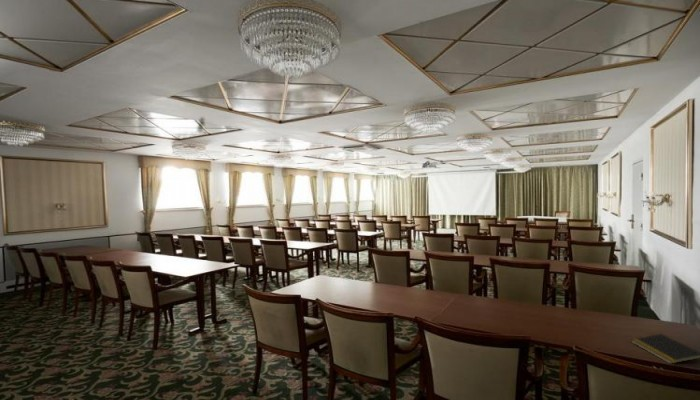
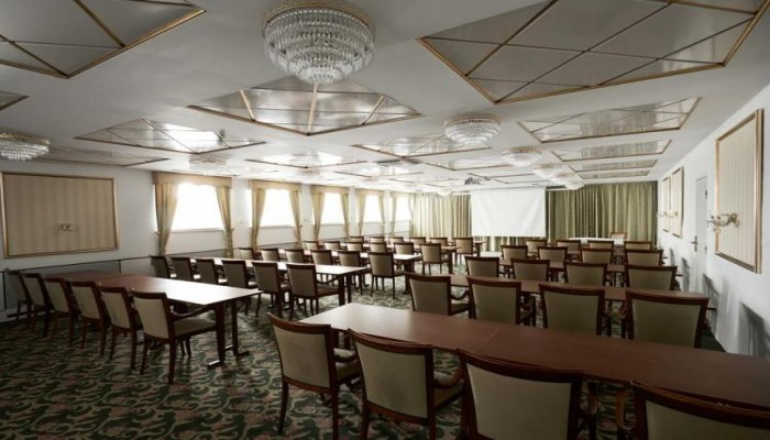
- notepad [631,333,700,365]
